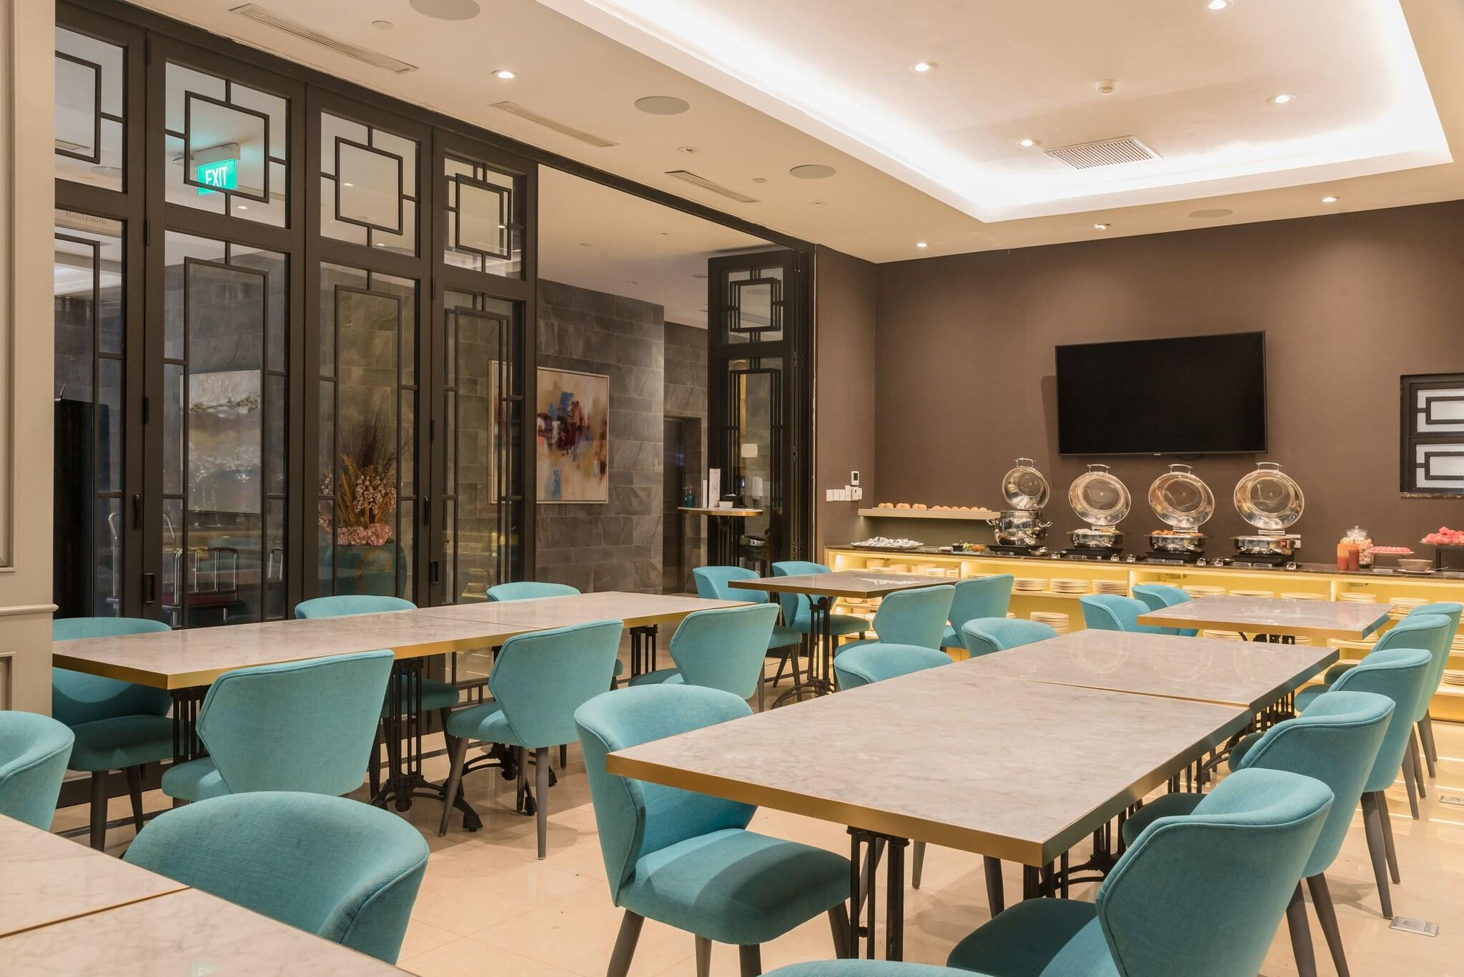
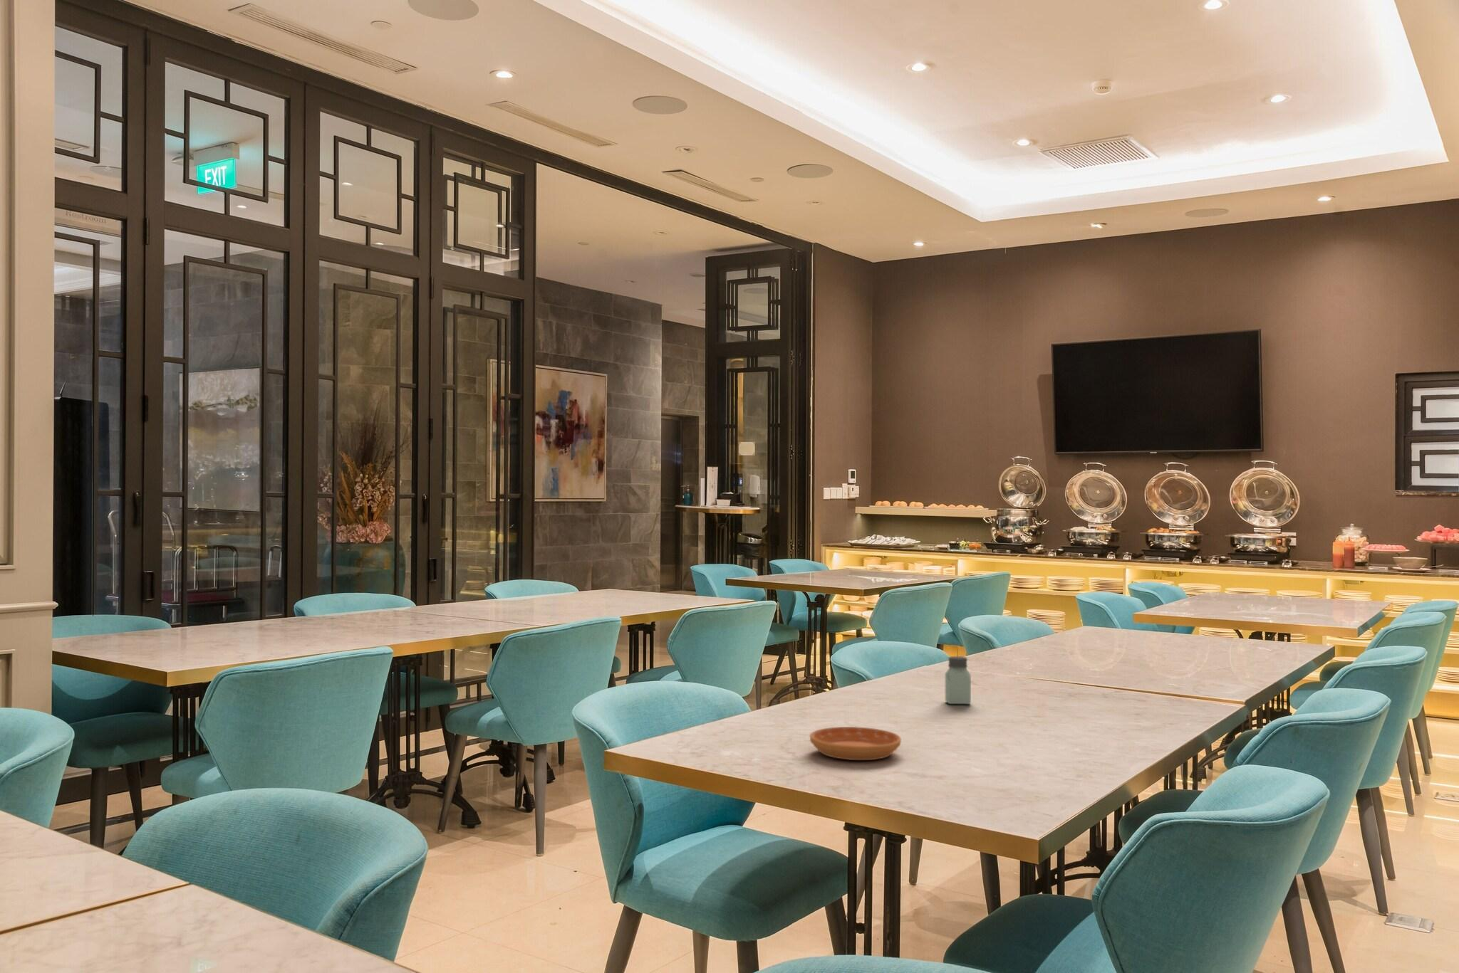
+ saucer [809,726,902,761]
+ saltshaker [945,656,971,705]
